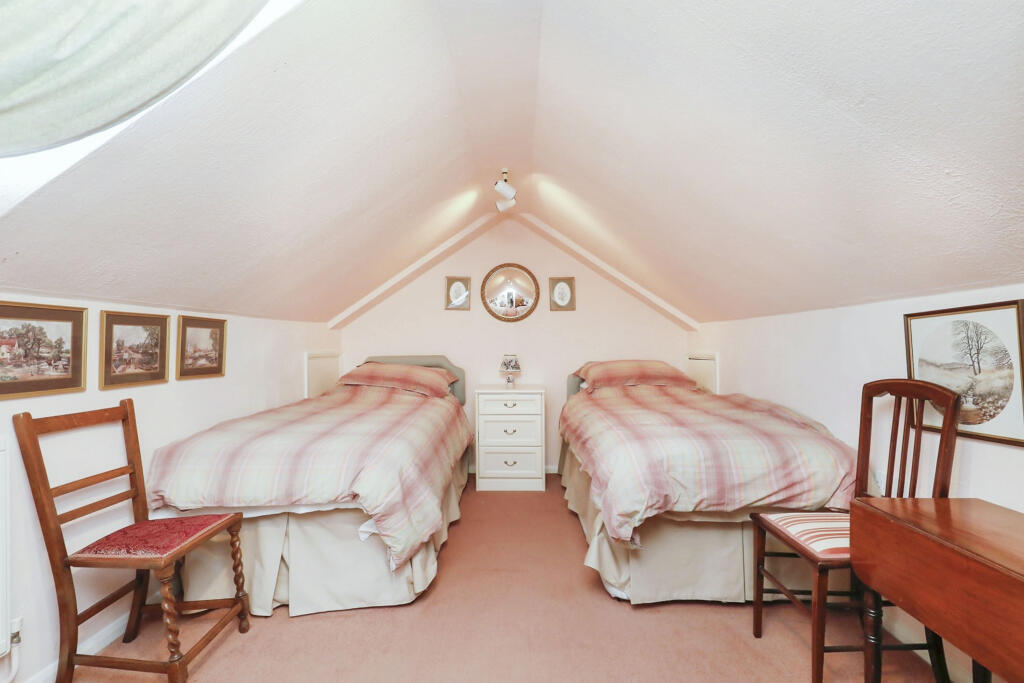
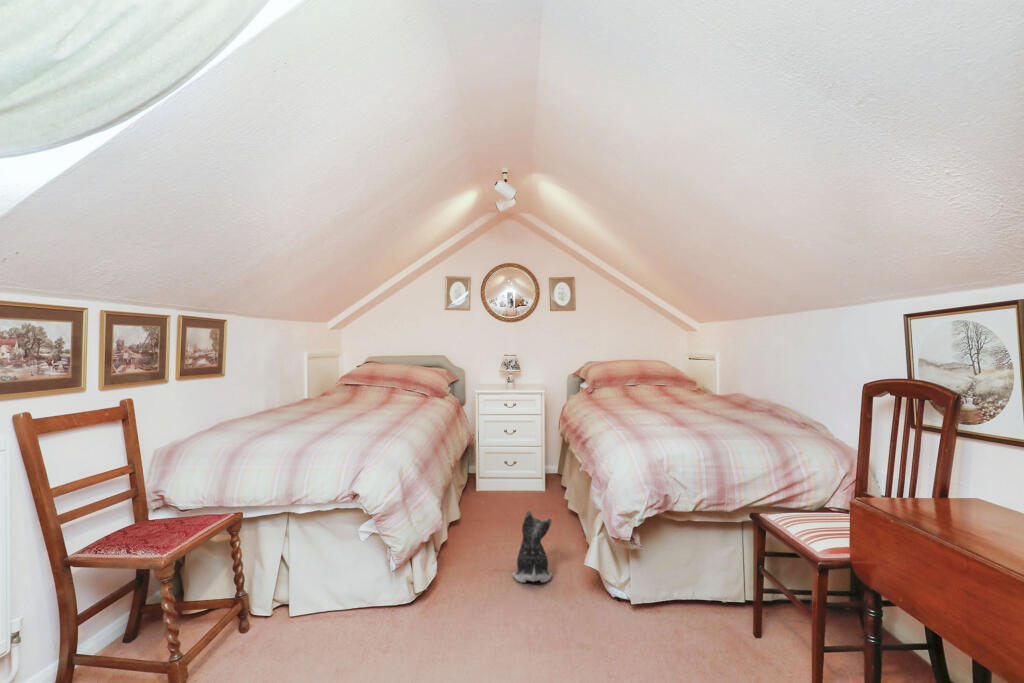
+ plush toy [512,510,553,584]
